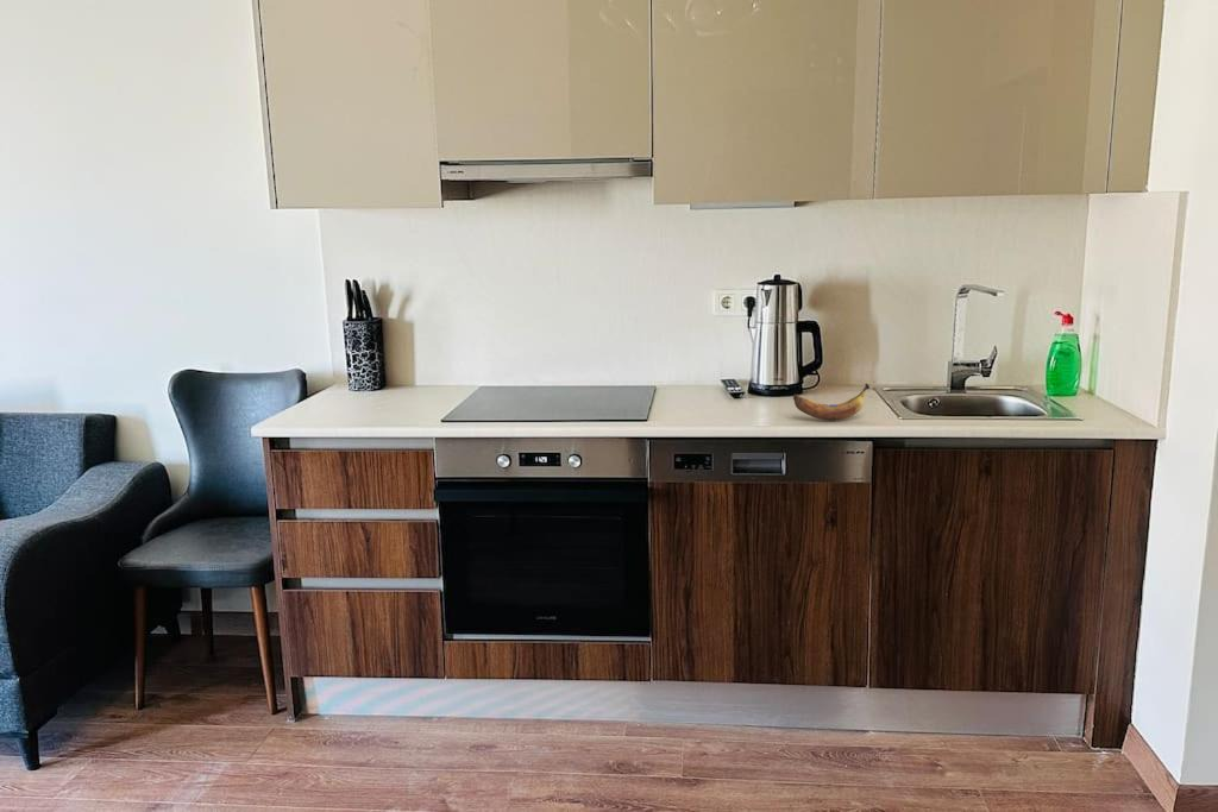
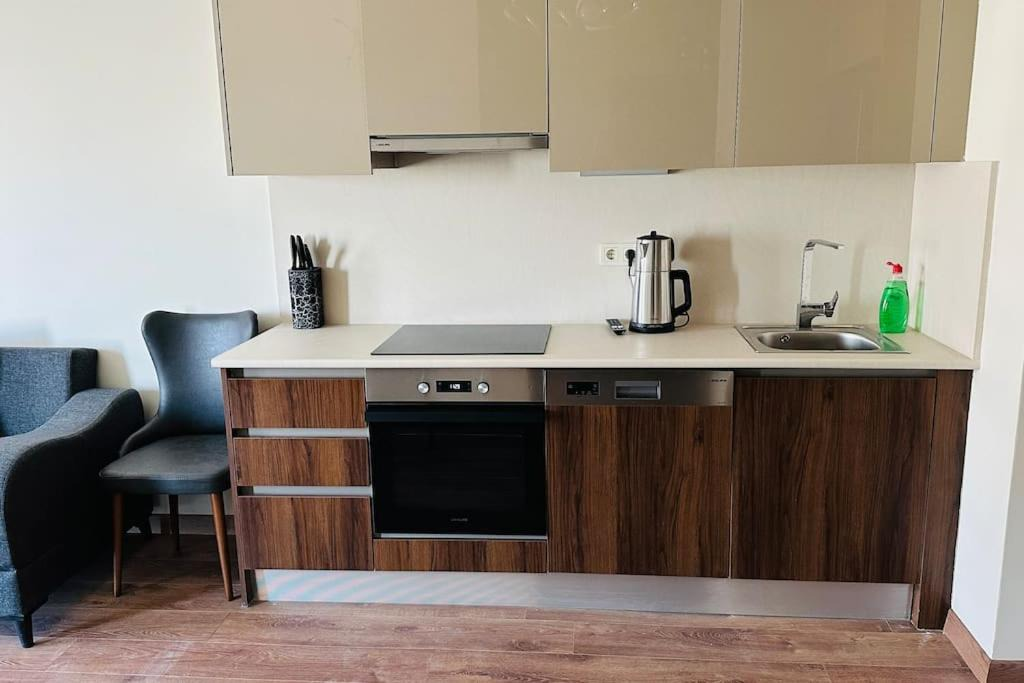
- banana [792,383,871,422]
